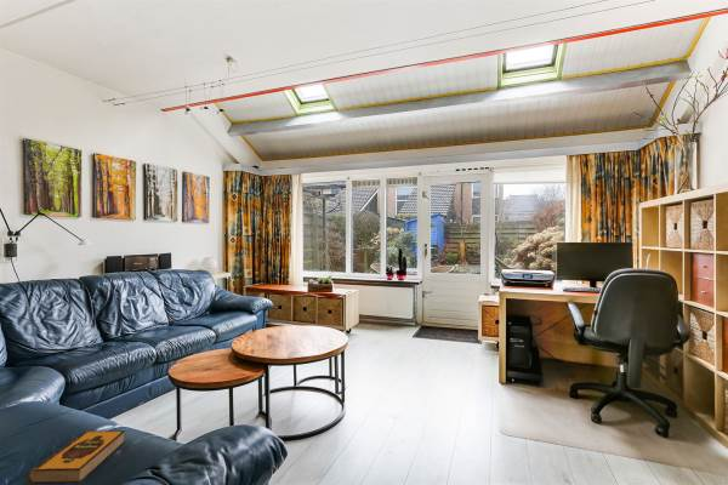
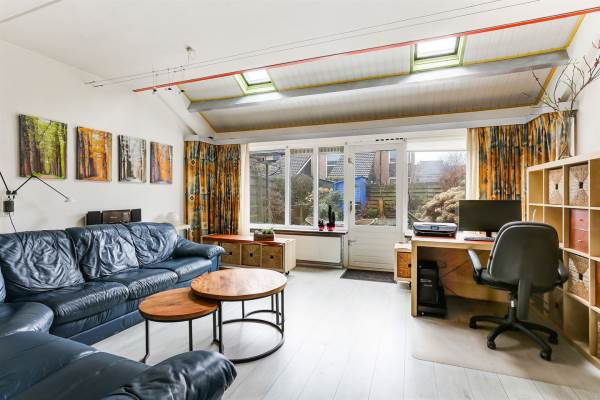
- hardback book [27,429,126,485]
